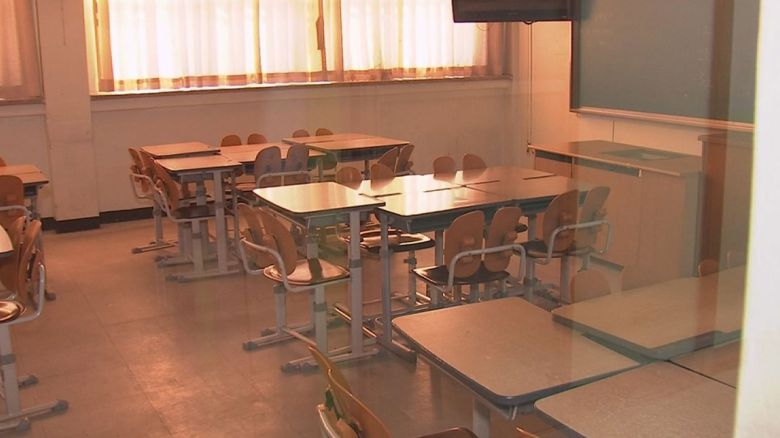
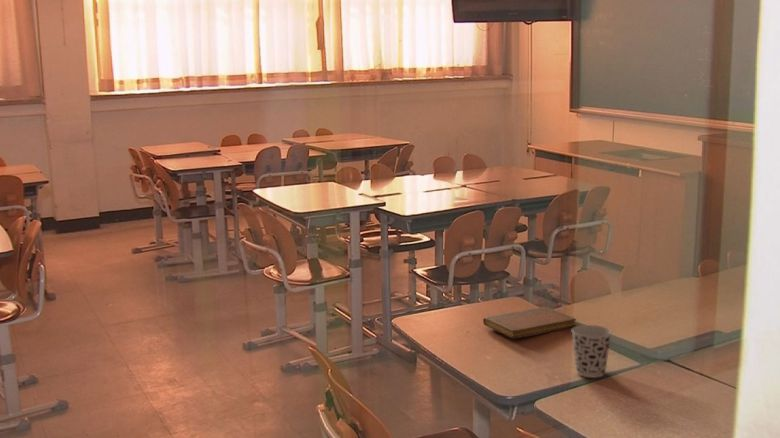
+ notebook [482,306,577,339]
+ cup [570,324,613,379]
